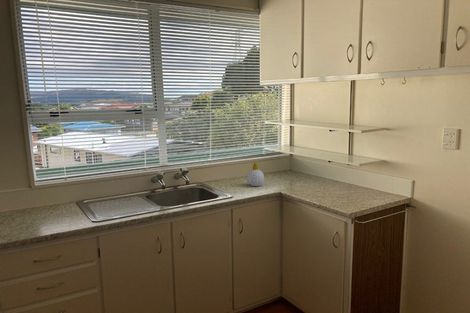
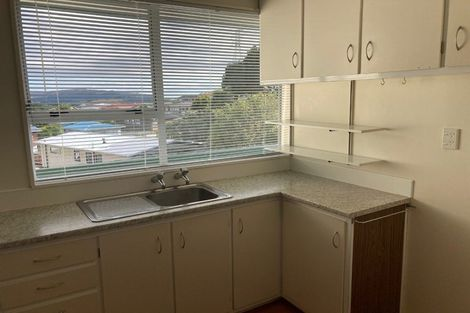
- soap bottle [246,161,265,187]
